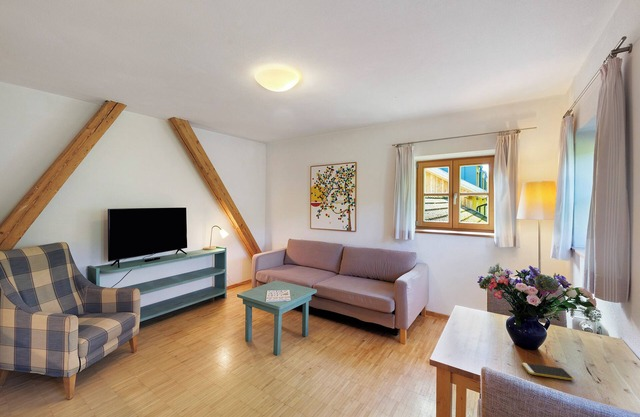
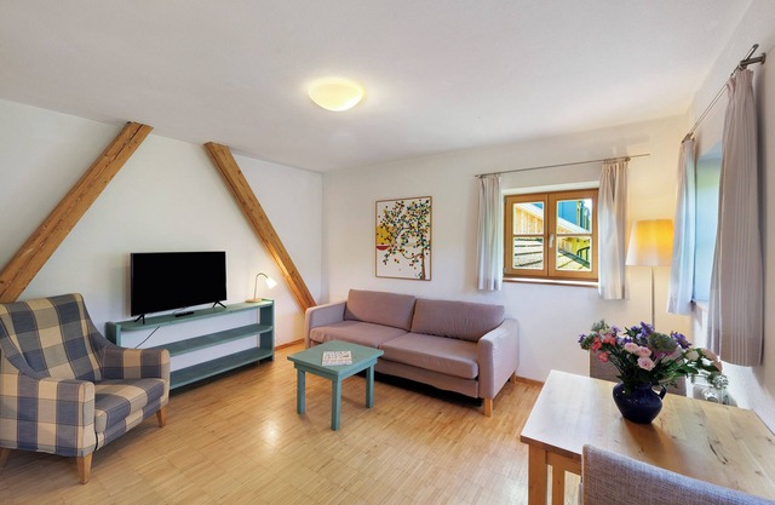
- smartphone [521,362,574,381]
